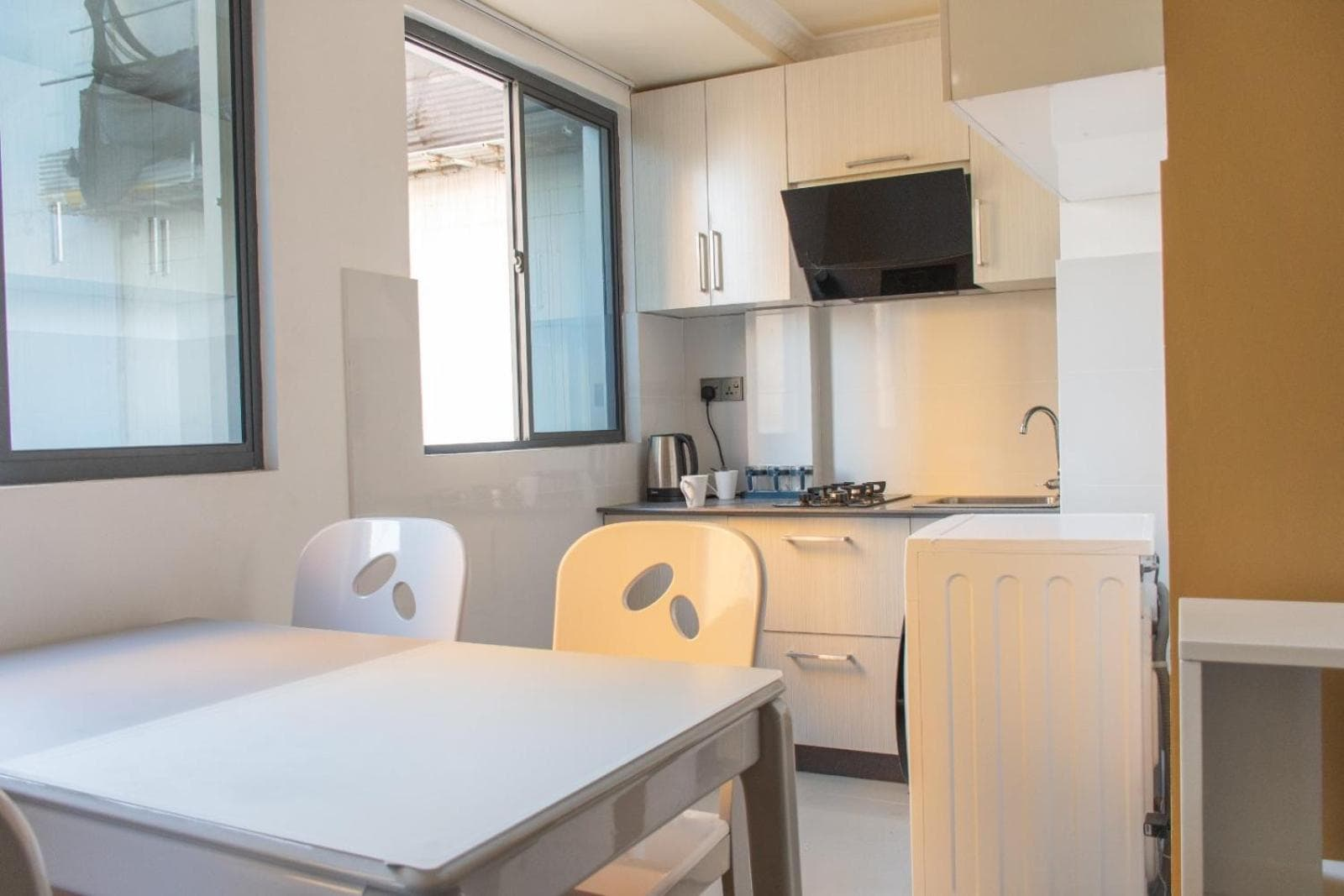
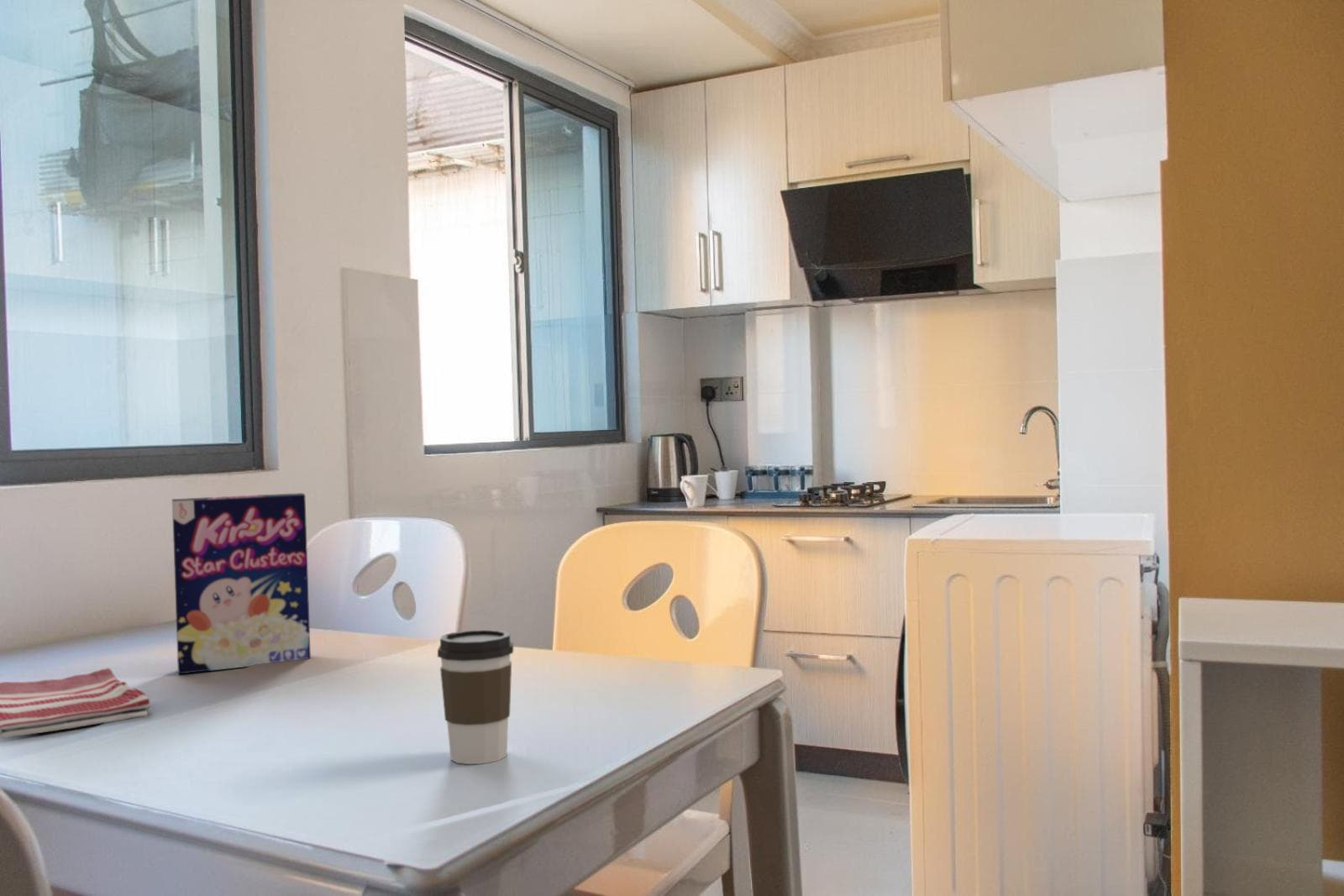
+ dish towel [0,667,152,739]
+ cereal box [171,492,312,675]
+ coffee cup [437,629,514,765]
